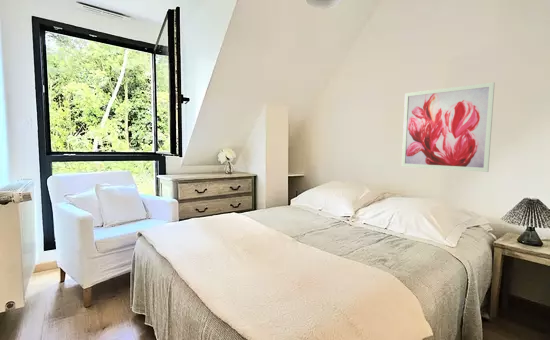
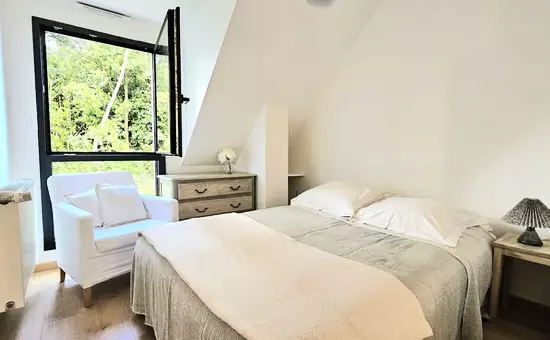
- wall art [401,81,496,173]
